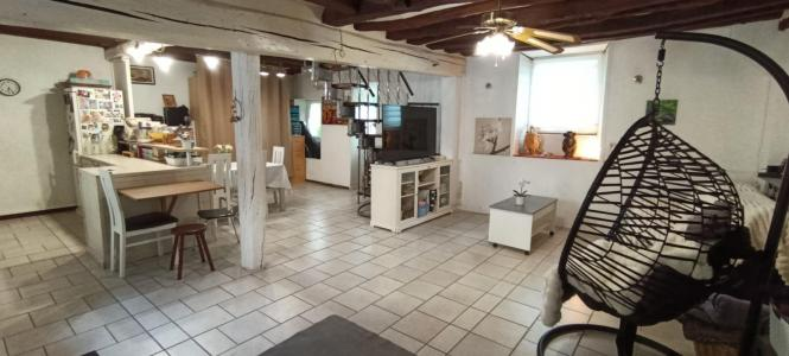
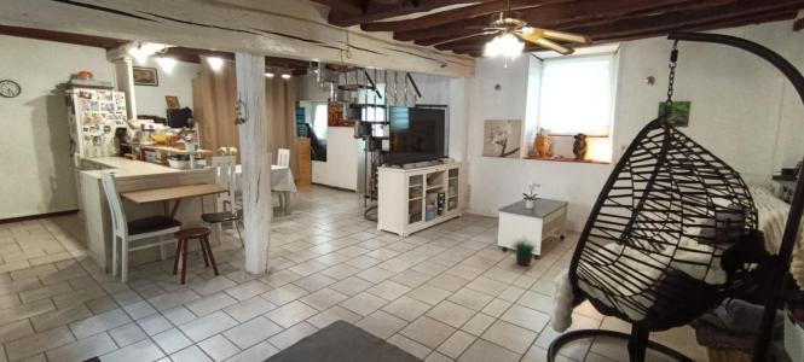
+ potted plant [508,230,542,267]
